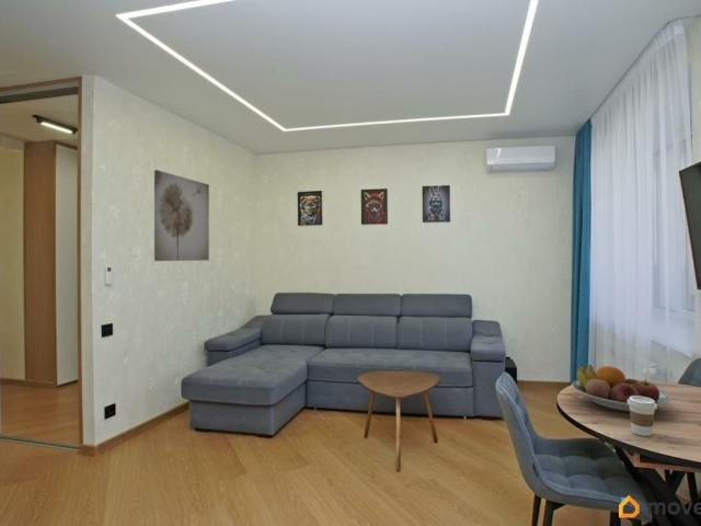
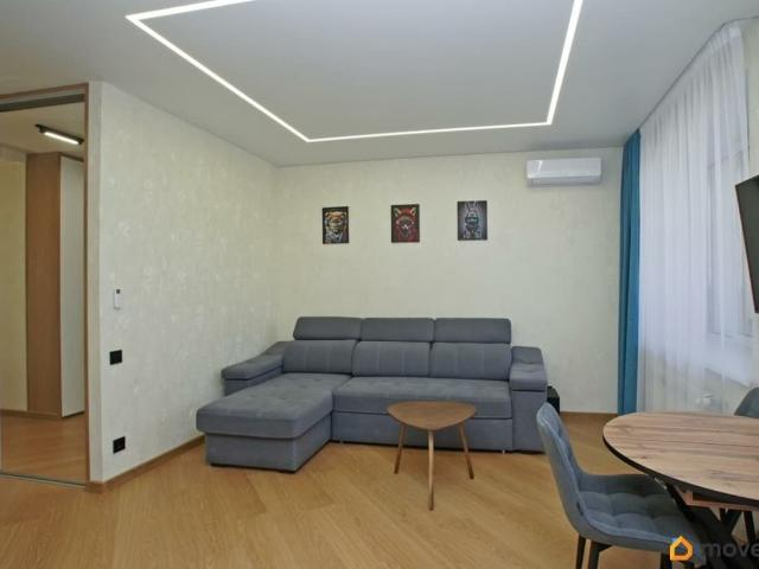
- wall art [153,169,210,262]
- coffee cup [628,396,658,437]
- fruit bowl [571,364,671,413]
